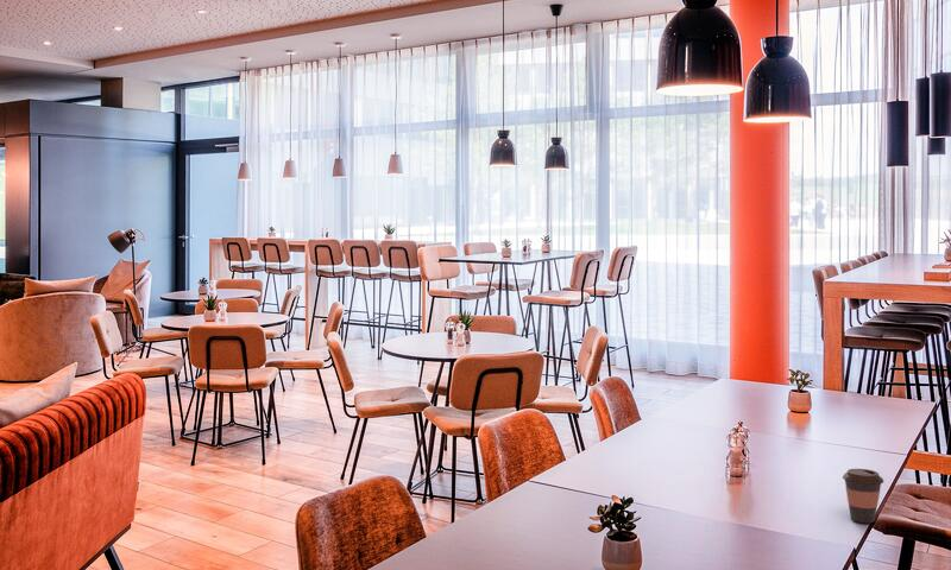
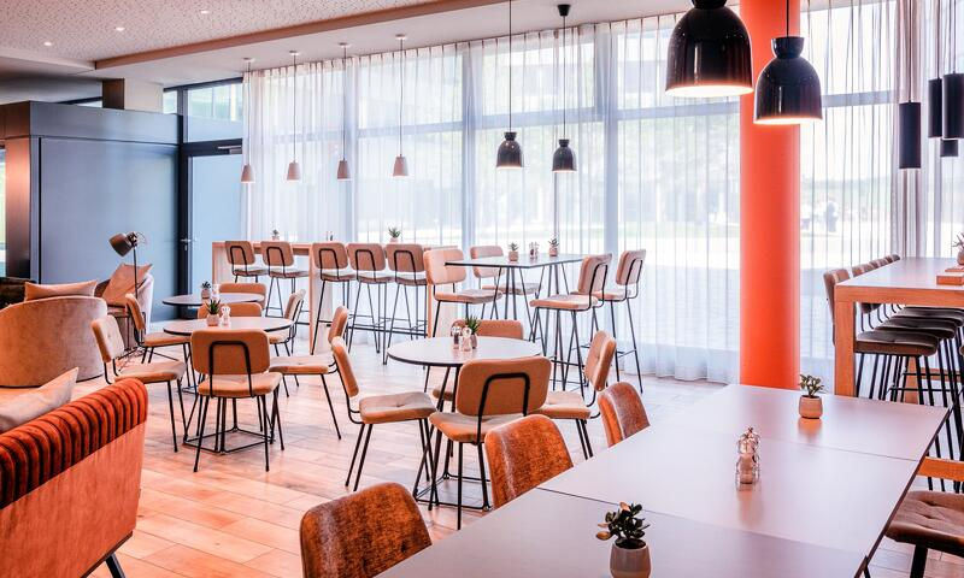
- coffee cup [842,468,884,525]
